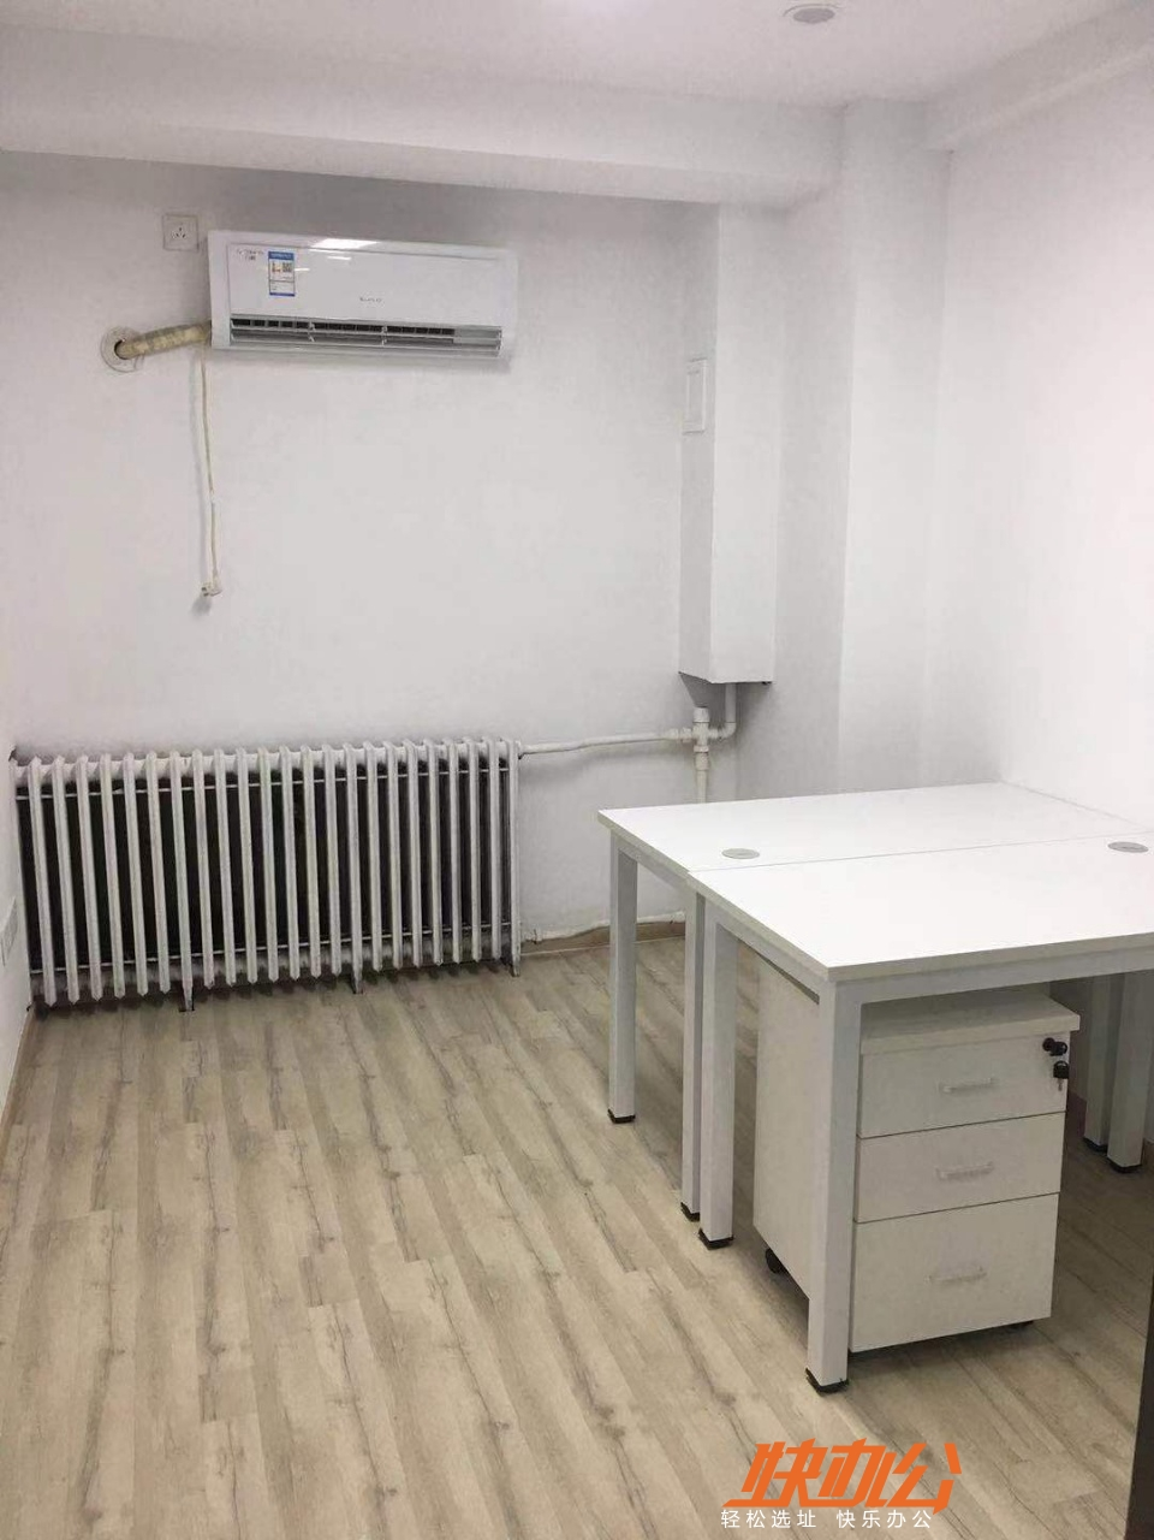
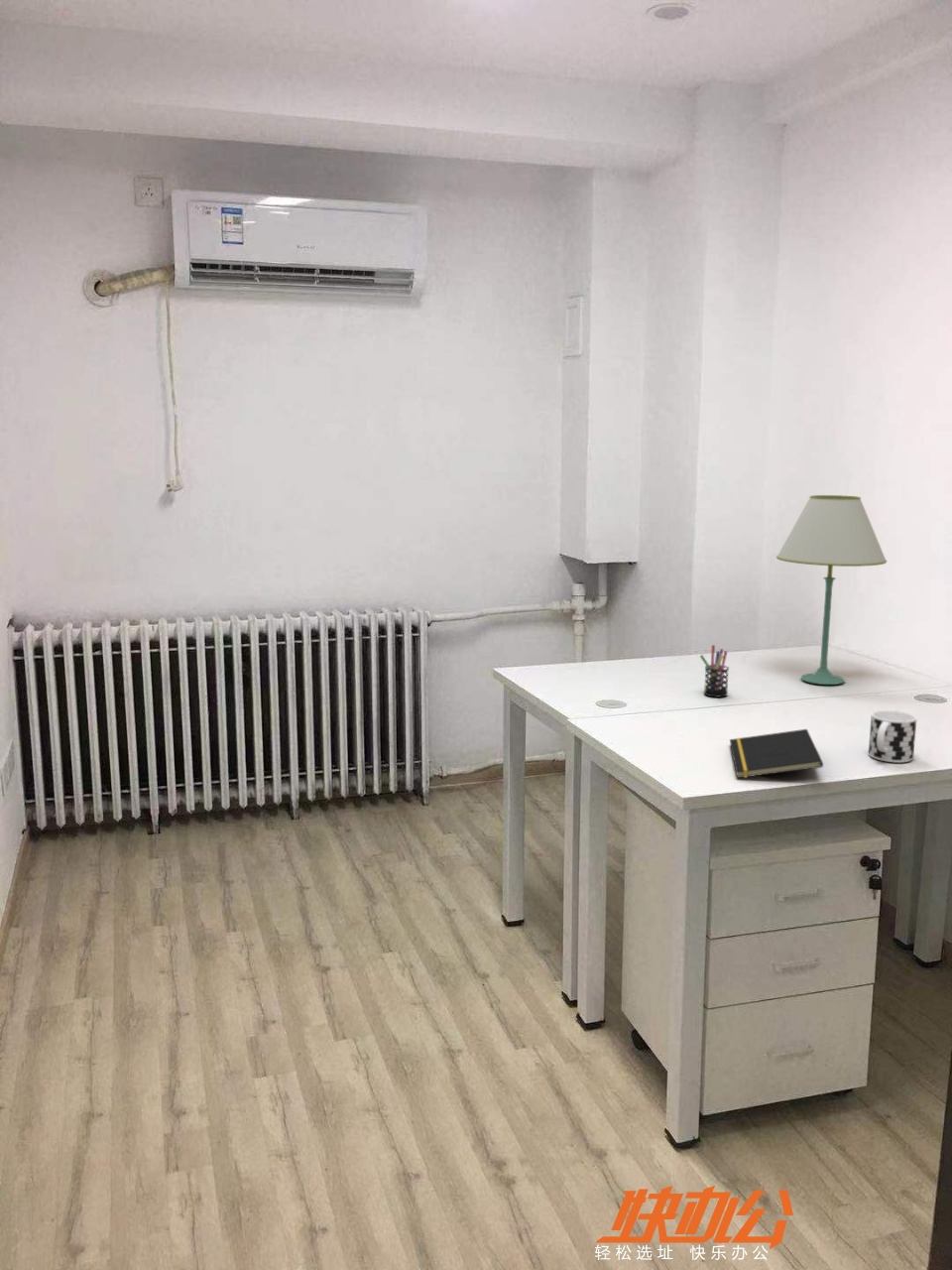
+ table lamp [775,494,888,686]
+ cup [868,709,917,764]
+ pen holder [699,644,730,699]
+ notepad [729,728,824,779]
